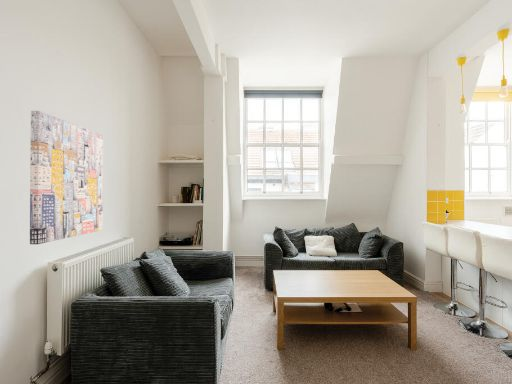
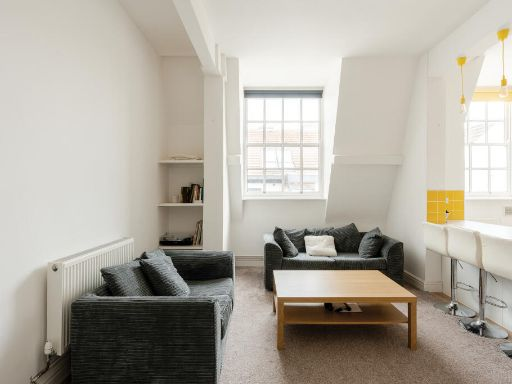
- wall art [29,110,104,245]
